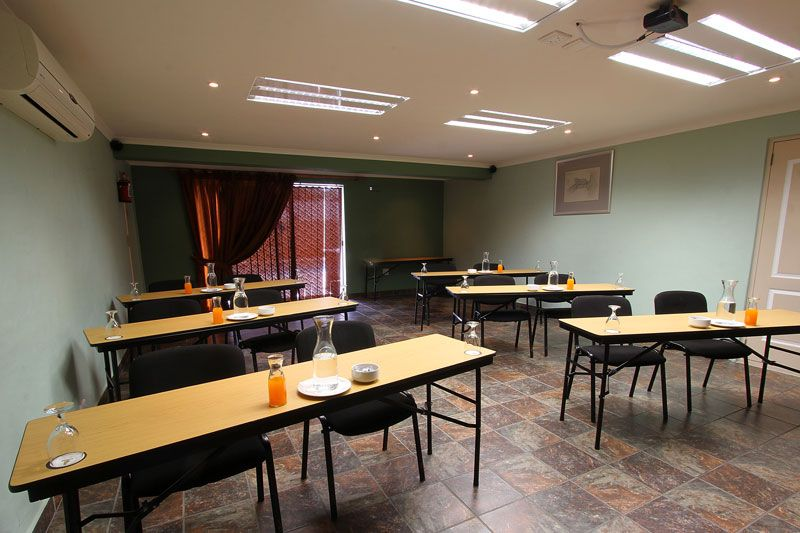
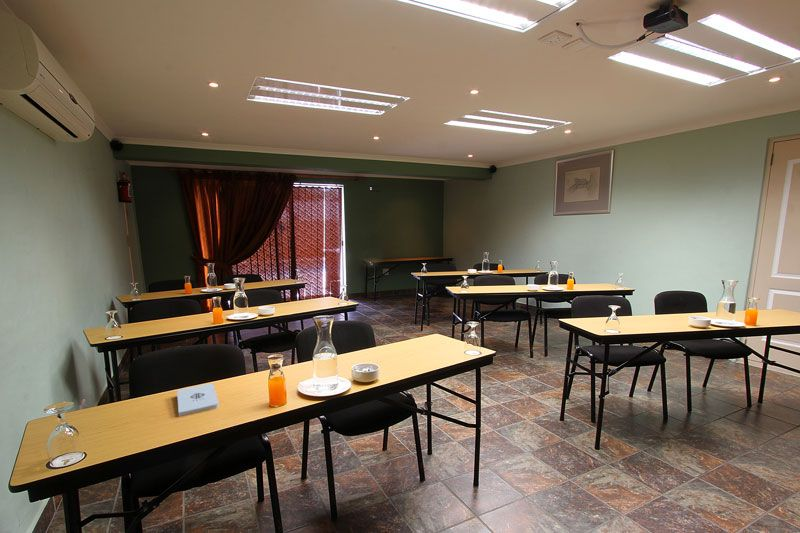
+ notepad [176,383,220,417]
